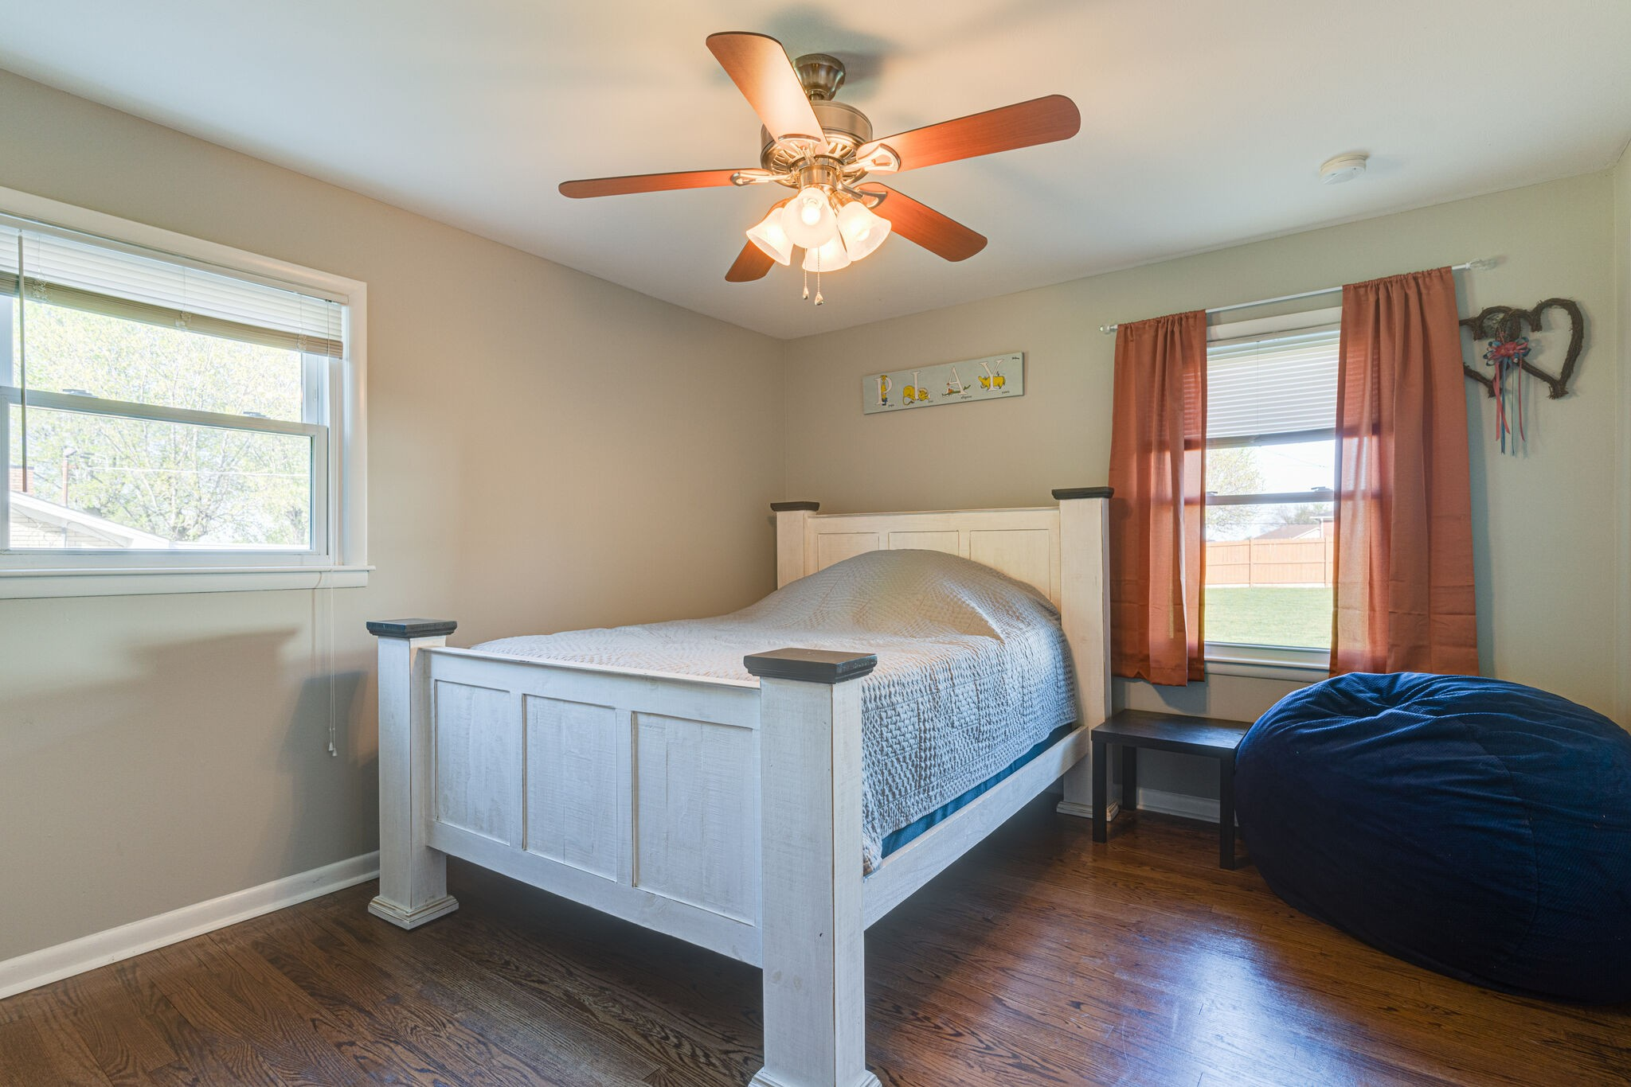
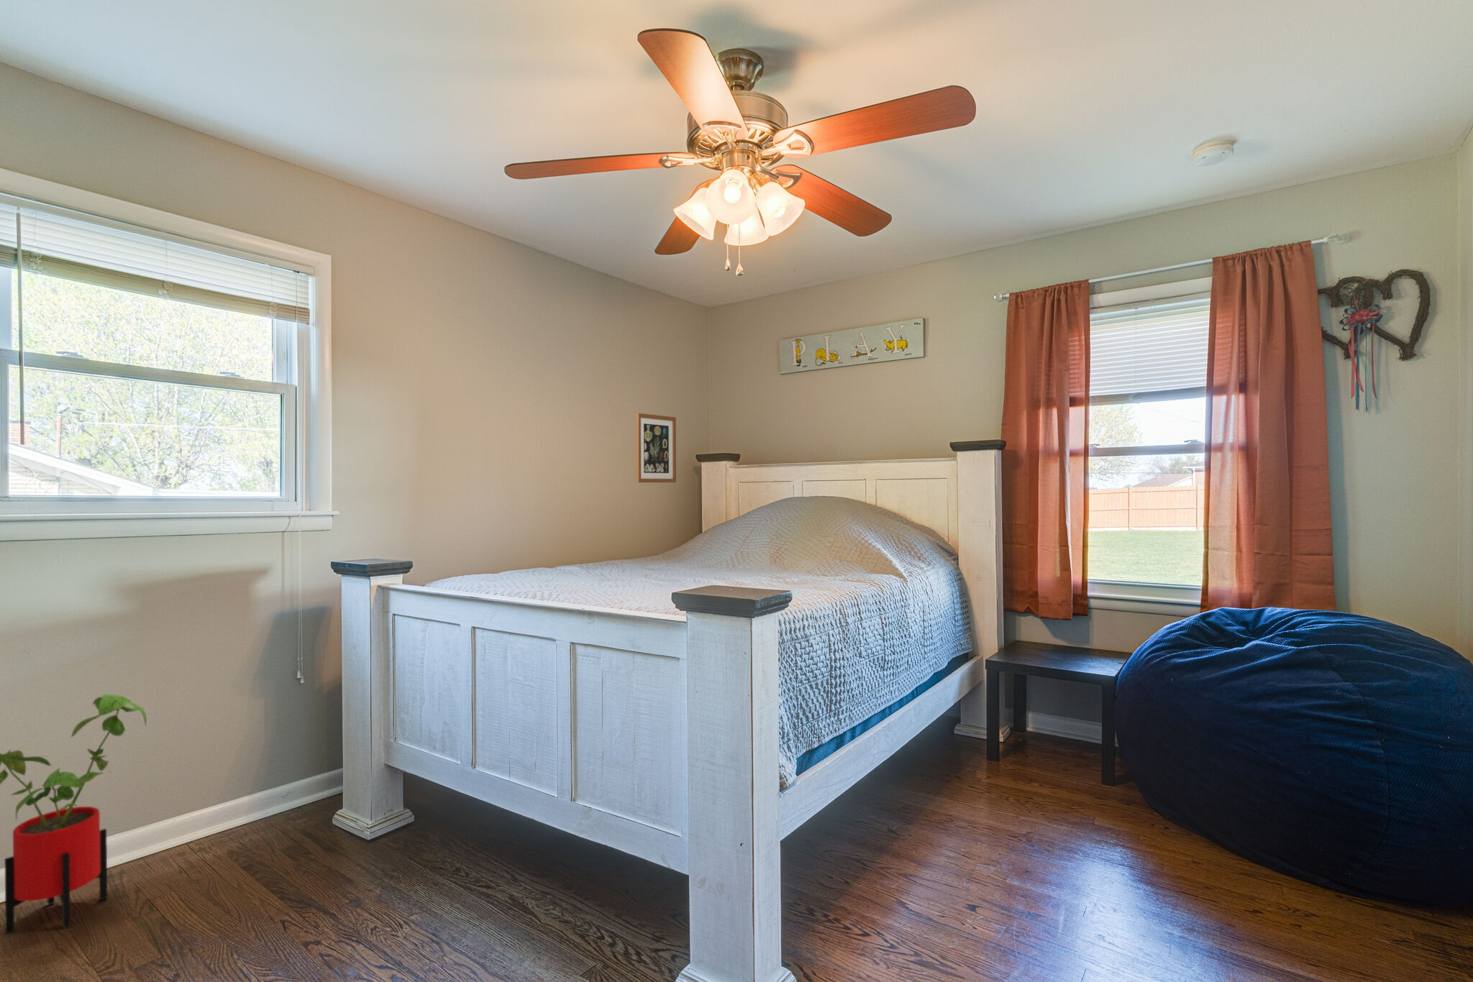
+ house plant [0,694,148,935]
+ wall art [636,413,677,483]
